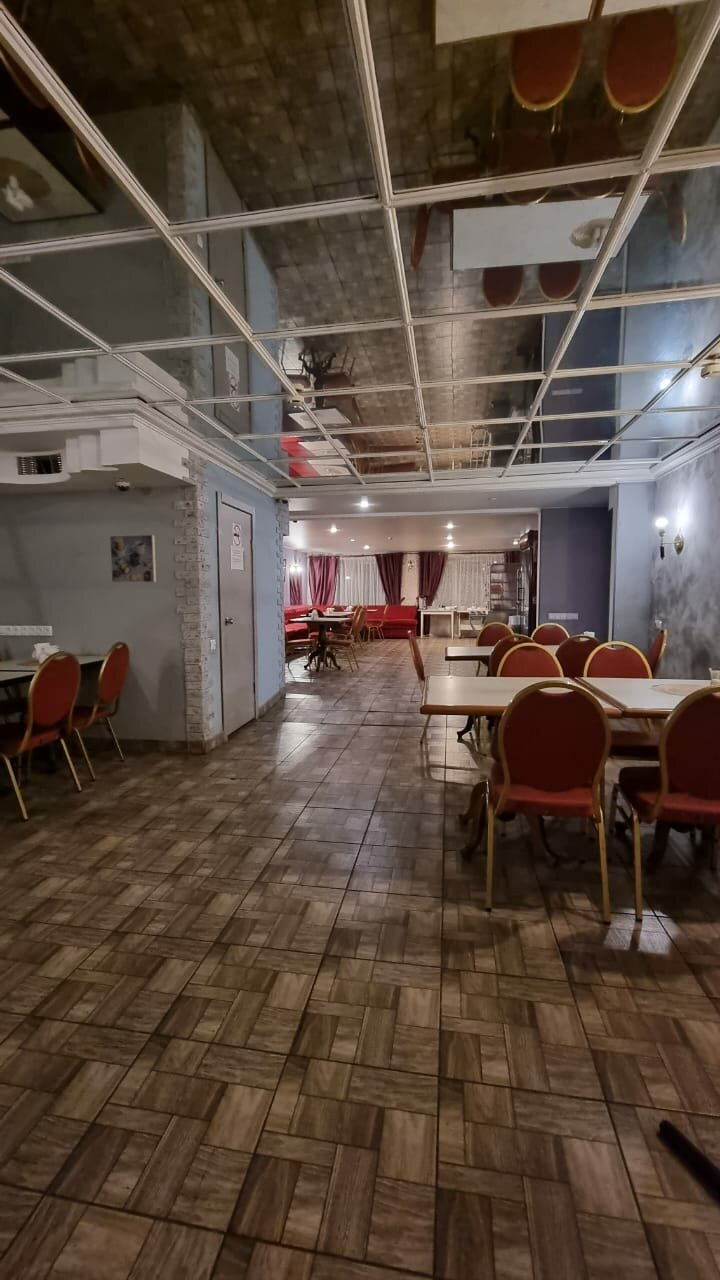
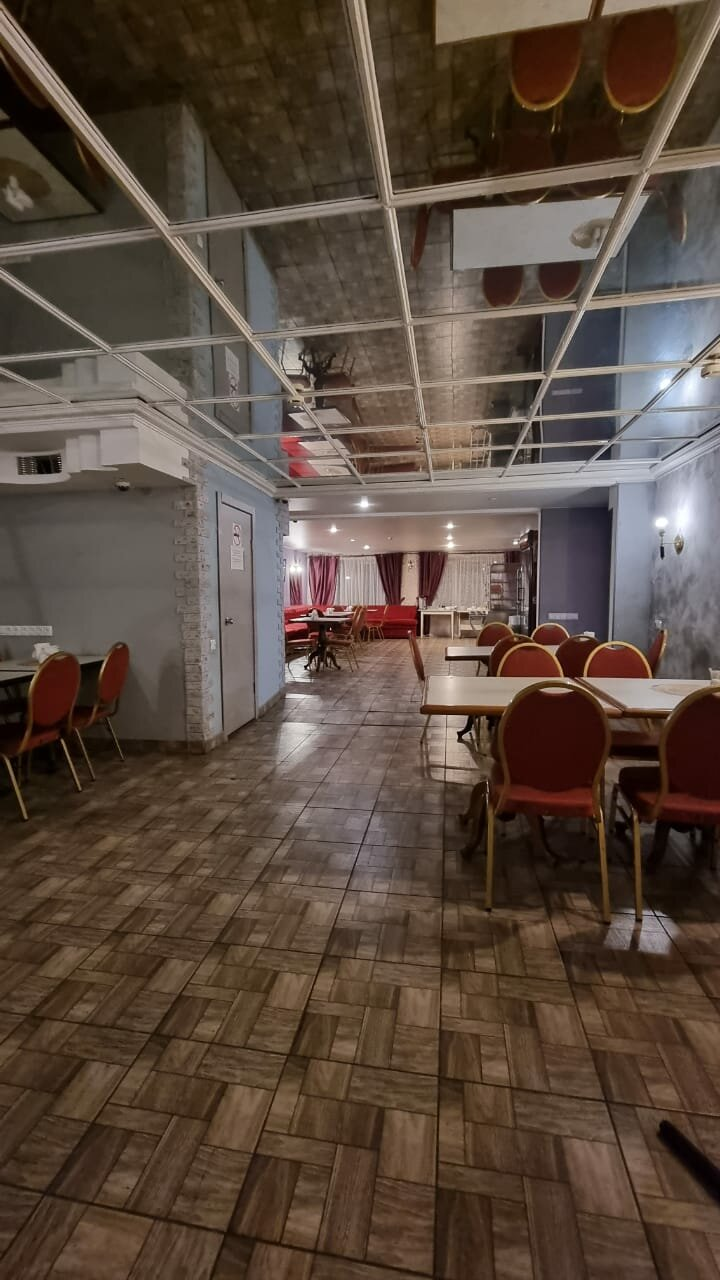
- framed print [109,534,157,584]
